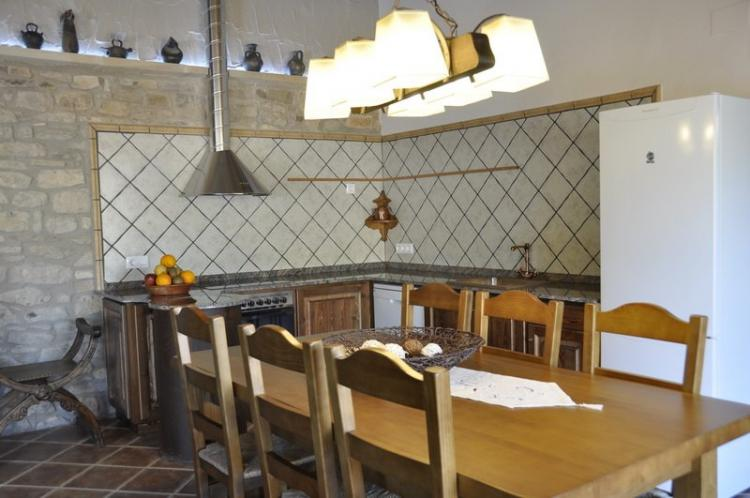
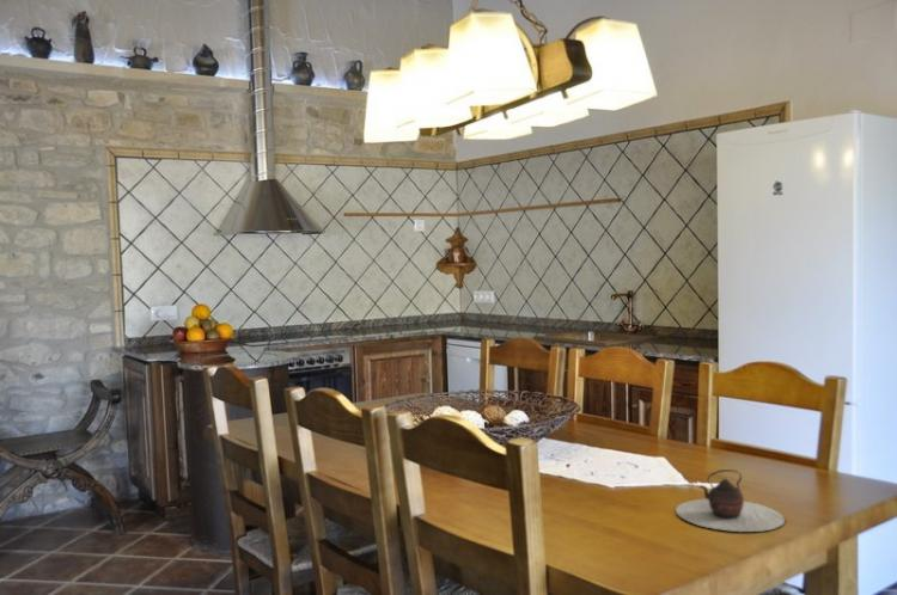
+ teapot [675,468,786,533]
